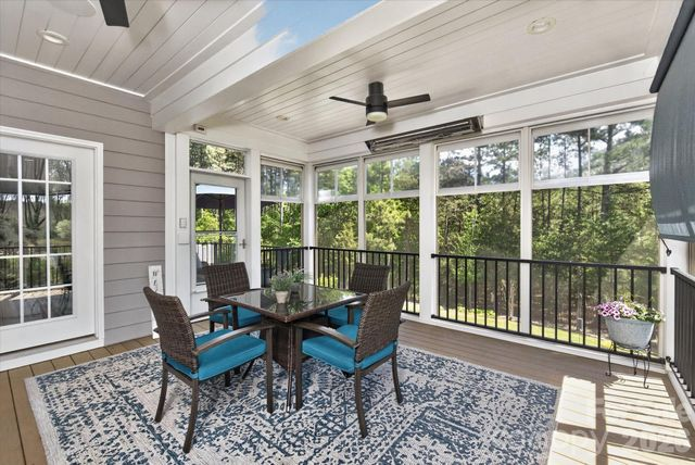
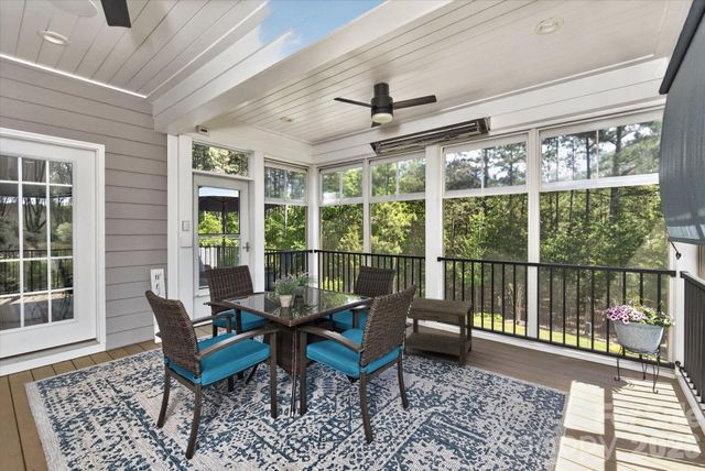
+ side table [402,296,474,368]
